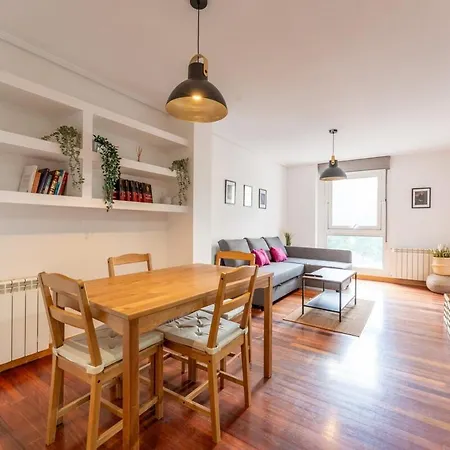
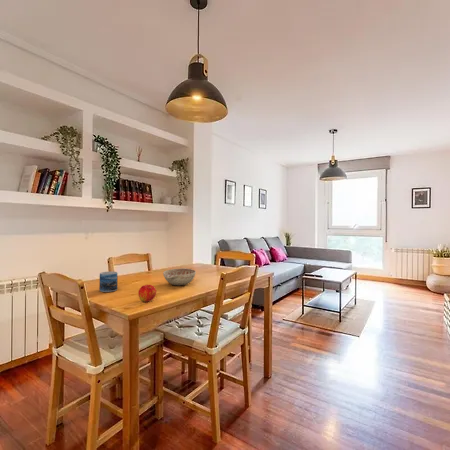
+ apple [137,284,157,303]
+ decorative bowl [162,267,197,286]
+ mug [98,271,119,293]
